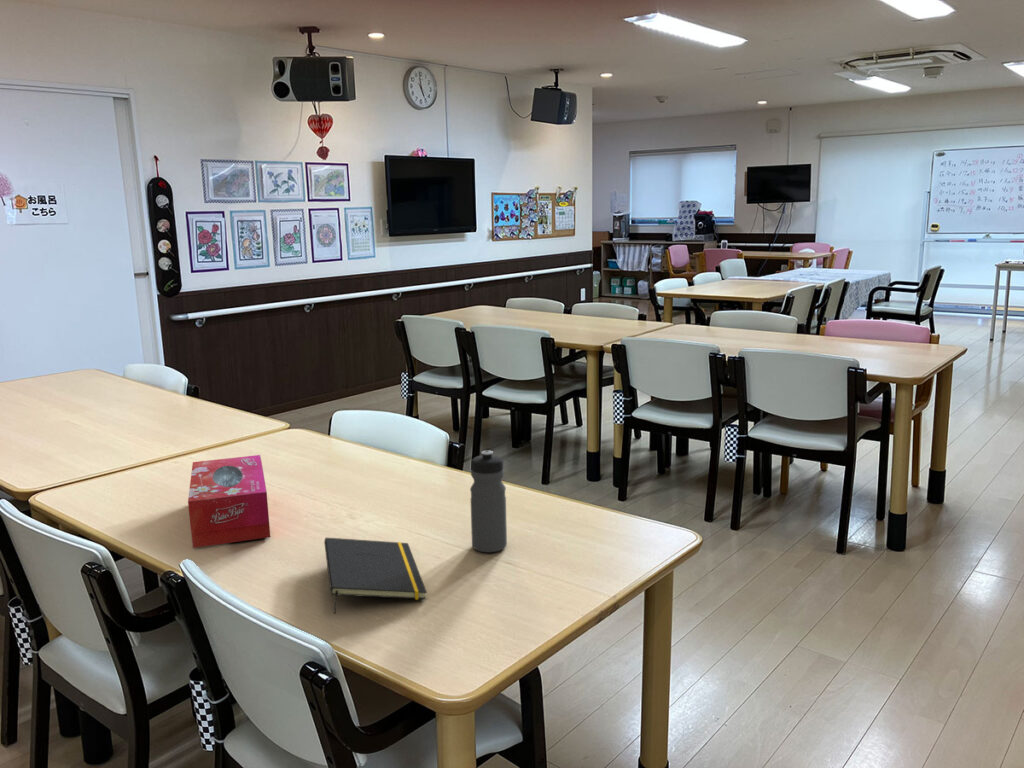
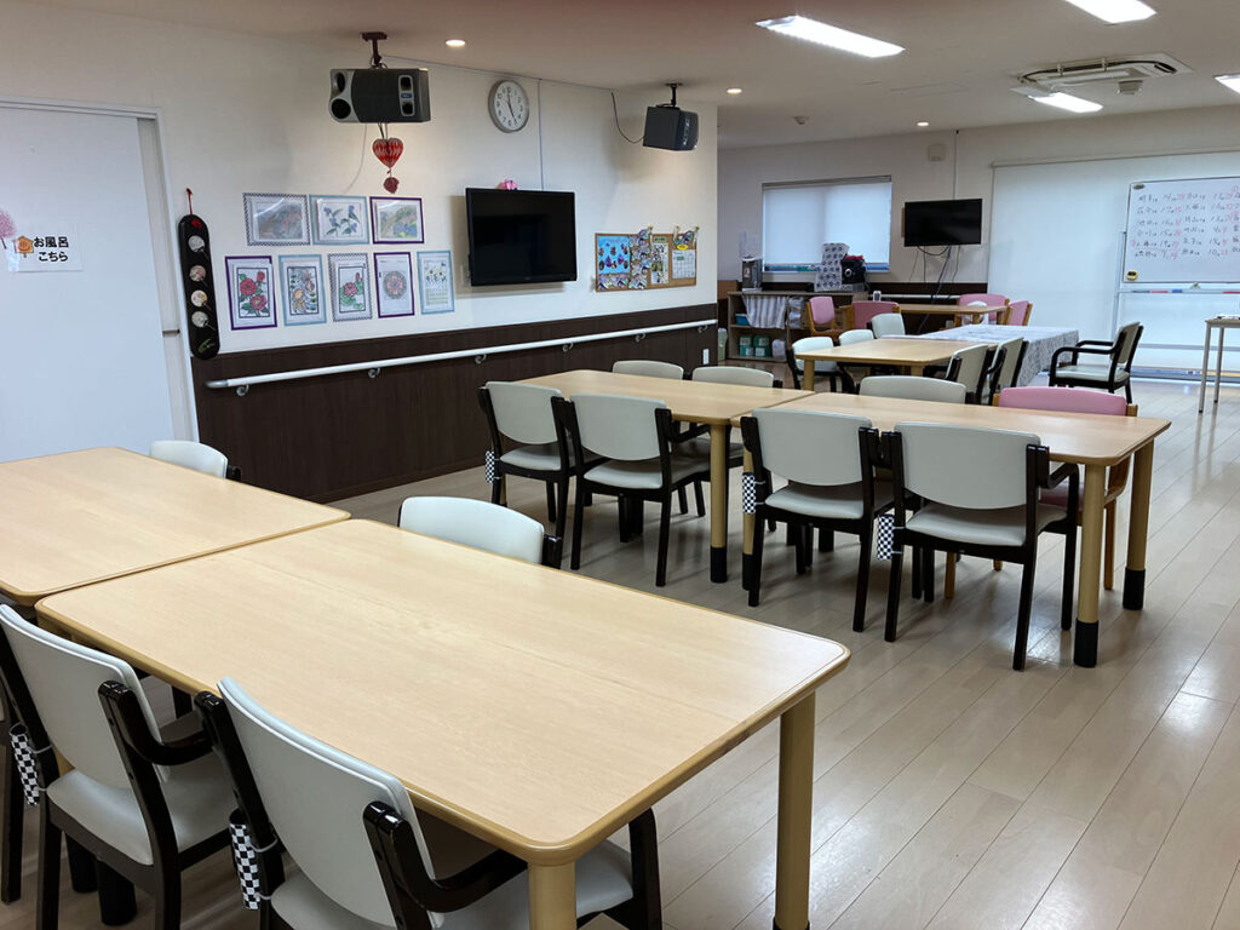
- tissue box [187,454,271,549]
- notepad [323,537,428,615]
- water bottle [469,450,508,553]
